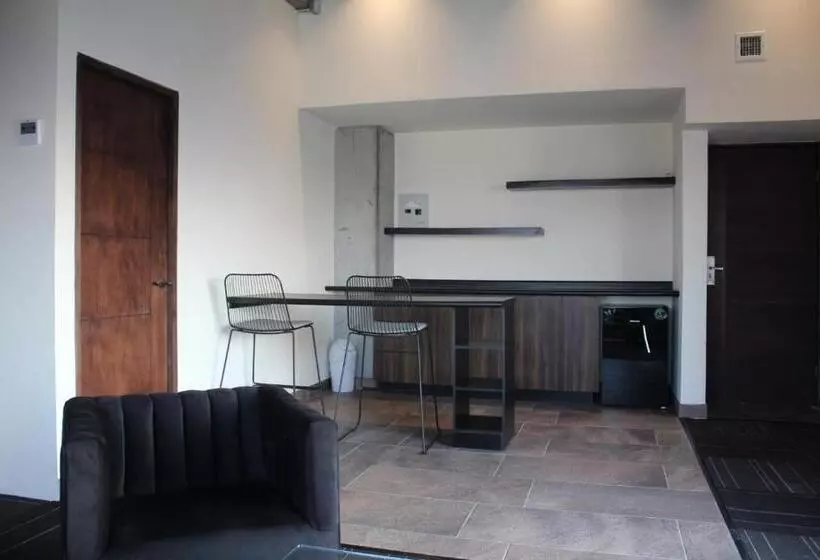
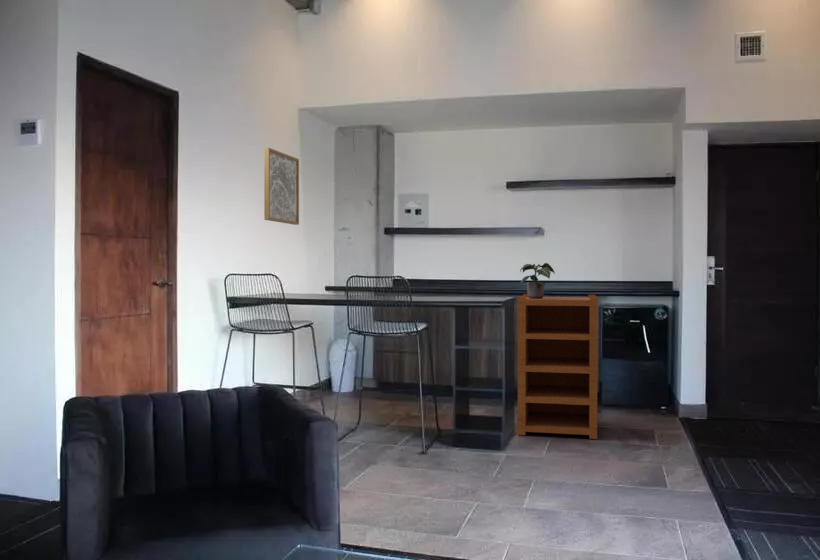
+ wall art [263,147,300,226]
+ cupboard [517,293,599,440]
+ potted plant [519,262,556,299]
